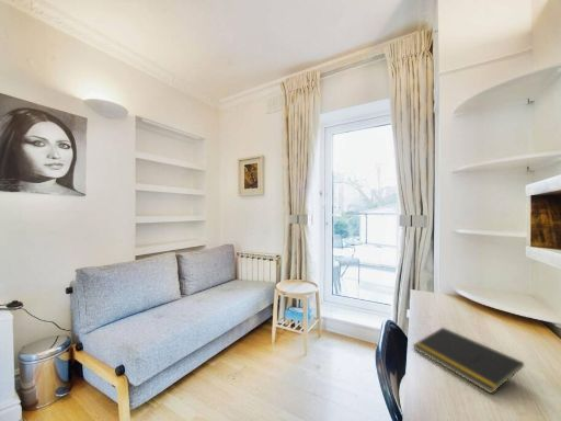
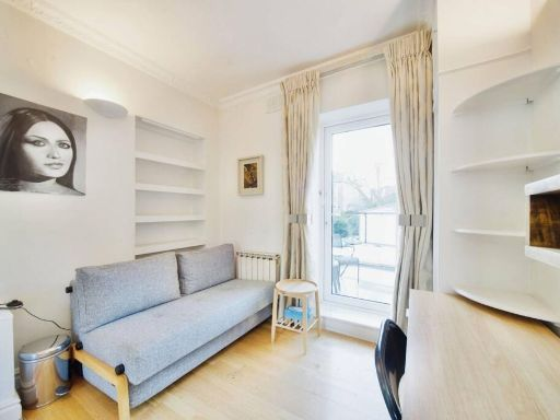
- notepad [412,327,525,395]
